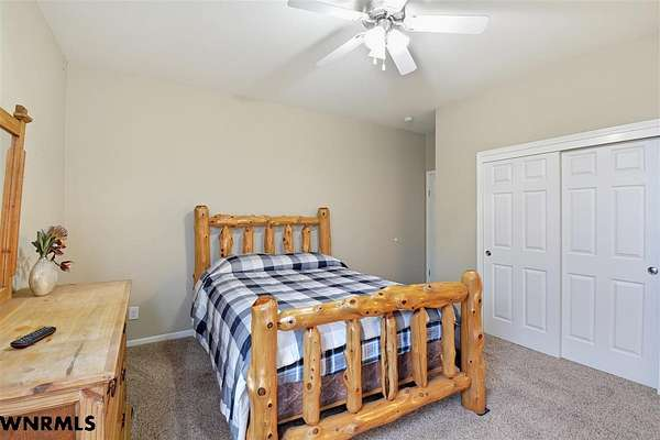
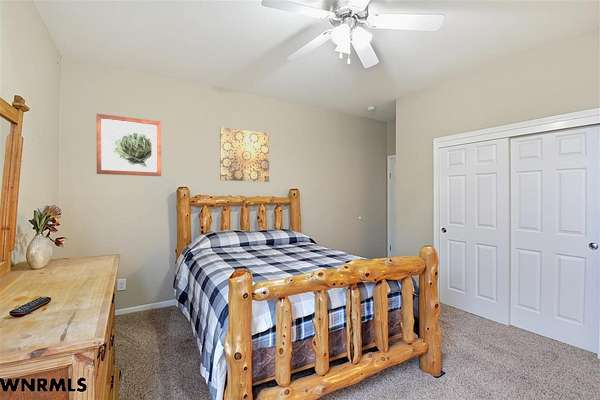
+ wall art [219,127,270,183]
+ wall art [96,113,162,177]
